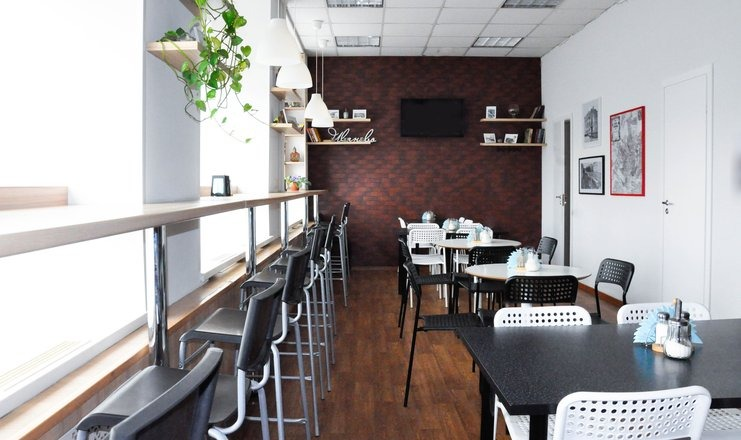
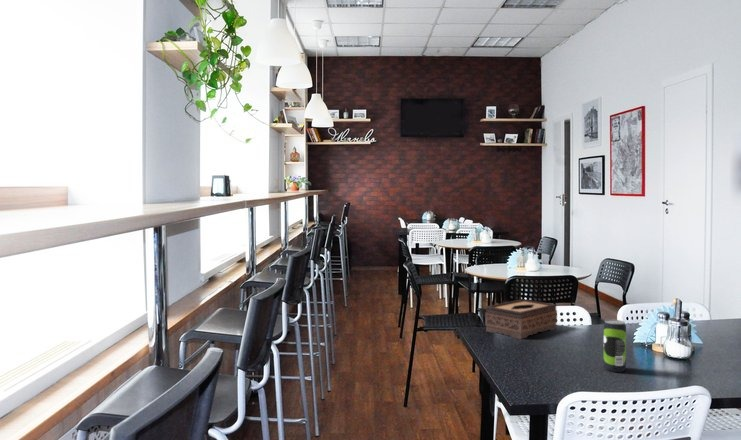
+ tissue box [484,298,558,340]
+ beverage can [603,319,627,373]
